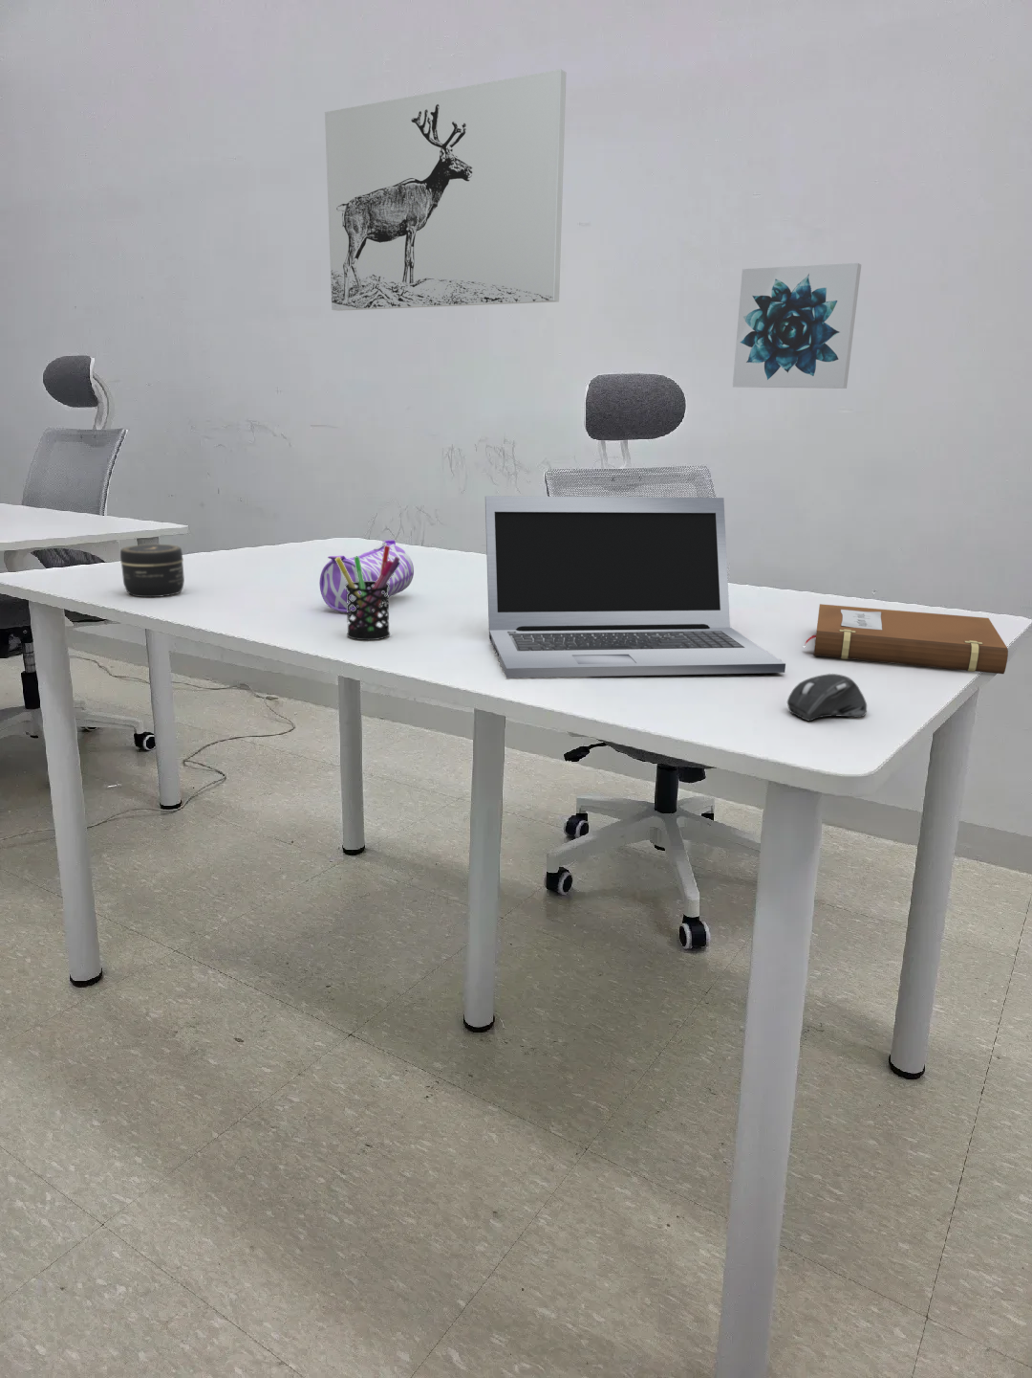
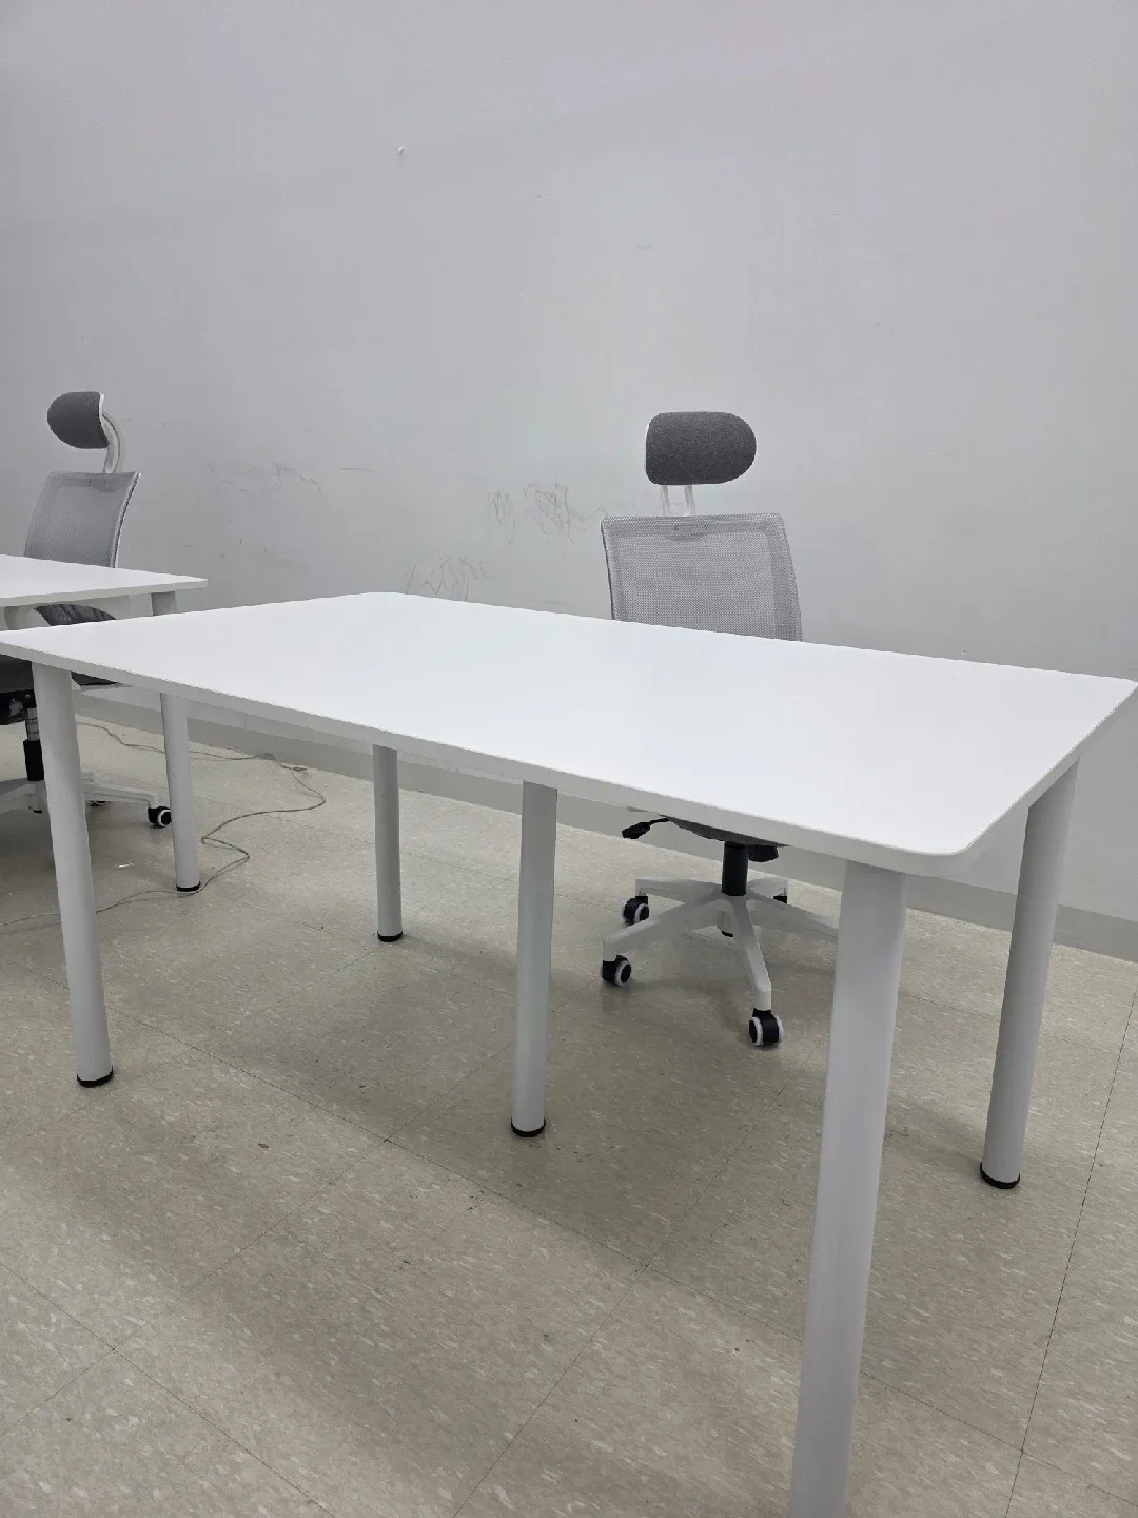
- laptop [485,495,786,678]
- pencil case [319,539,415,613]
- computer mouse [786,673,867,722]
- jar [119,544,185,598]
- notebook [804,603,1009,675]
- pen holder [335,546,400,641]
- wall art [324,68,568,312]
- wall art [732,263,862,390]
